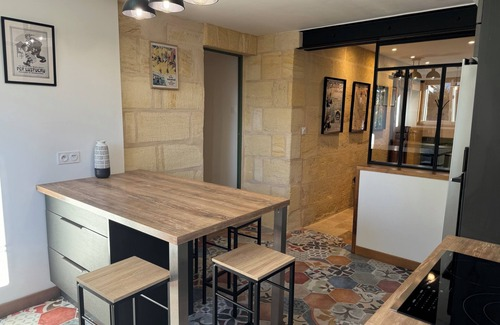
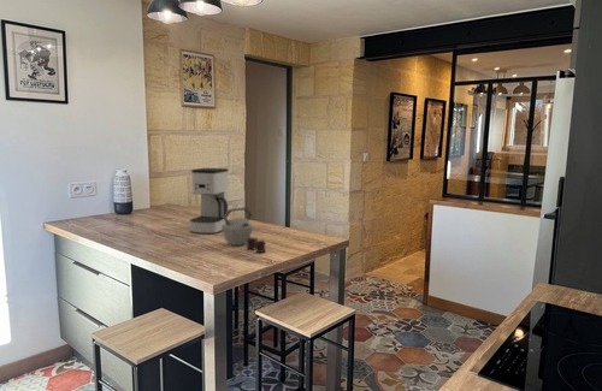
+ kettle [222,207,266,254]
+ coffee maker [189,167,230,235]
